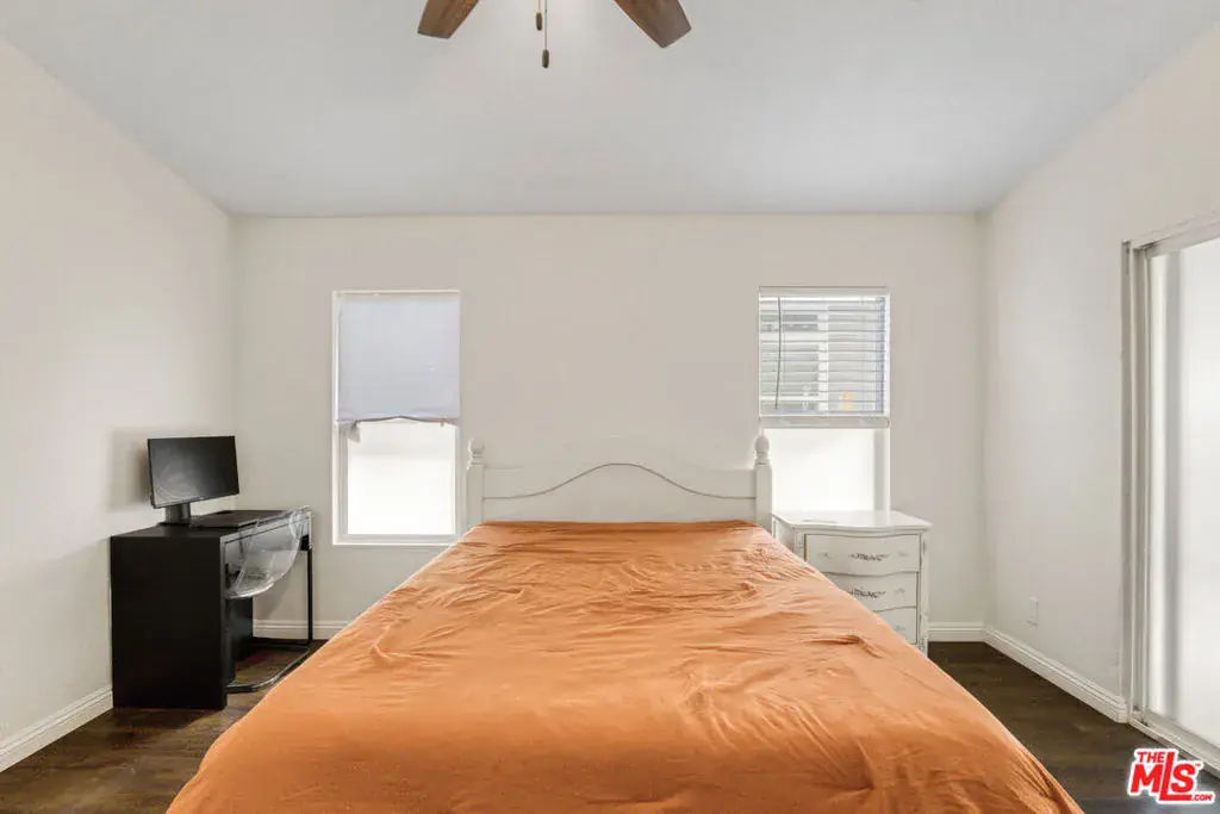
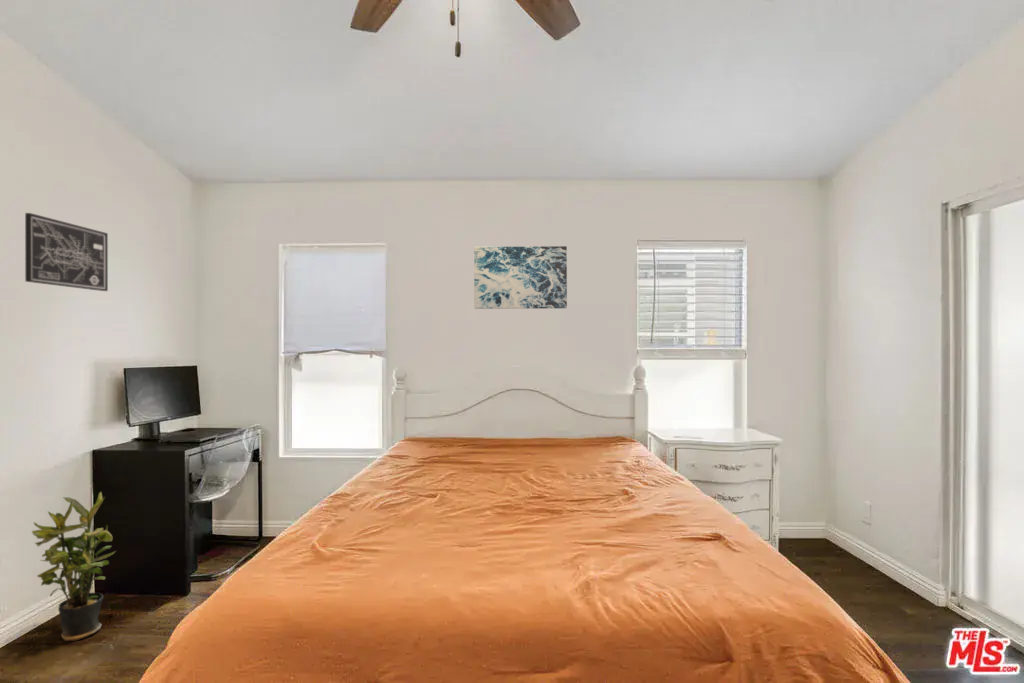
+ wall art [24,212,109,292]
+ potted plant [31,491,117,642]
+ wall art [473,245,568,310]
